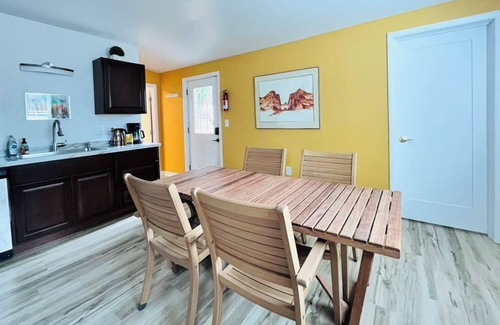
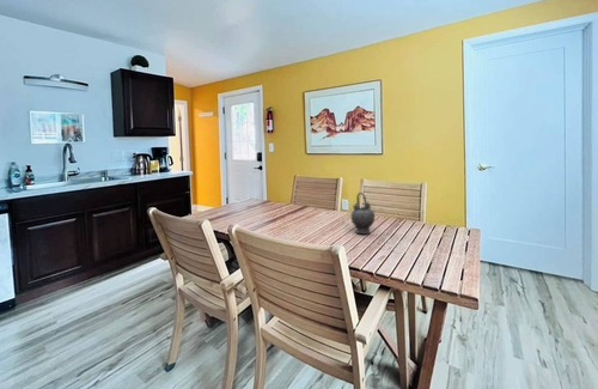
+ teapot [349,192,376,235]
